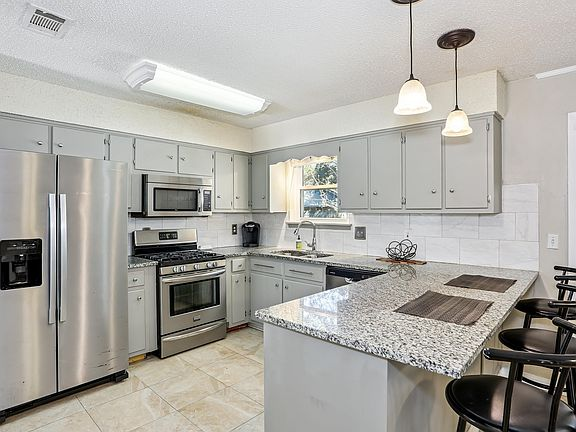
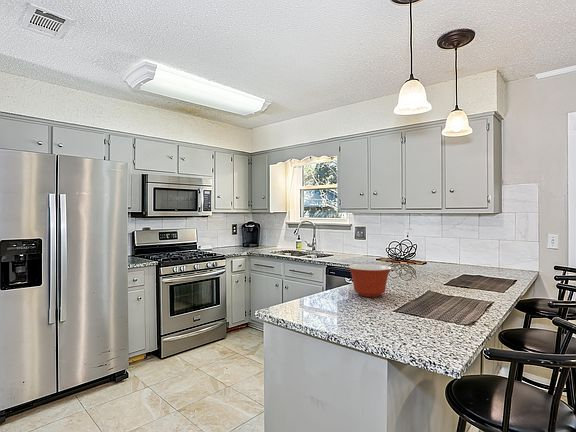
+ mixing bowl [347,263,393,298]
